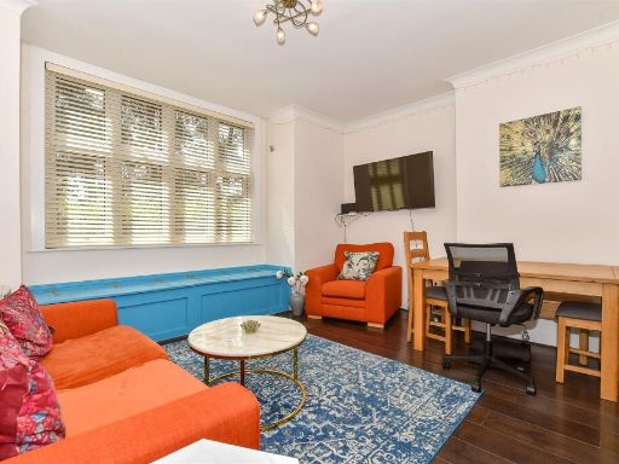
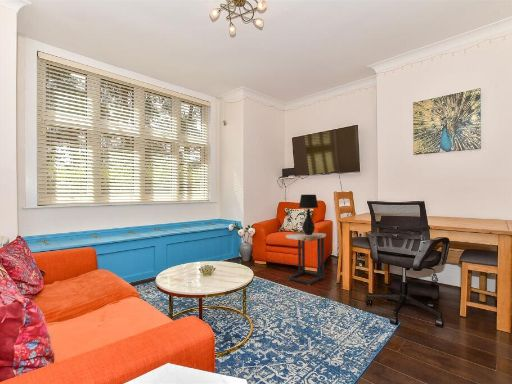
+ side table [285,231,327,286]
+ table lamp [298,194,319,235]
